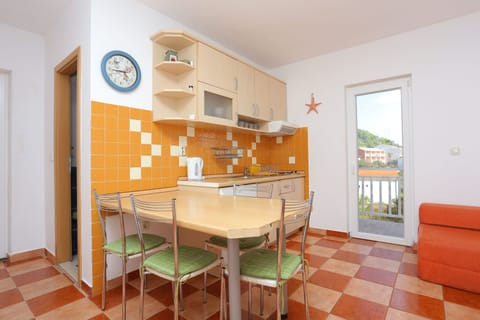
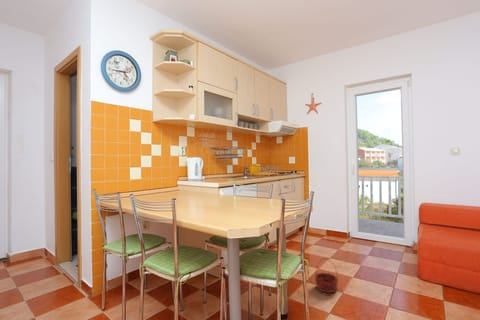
+ basket [314,257,339,294]
